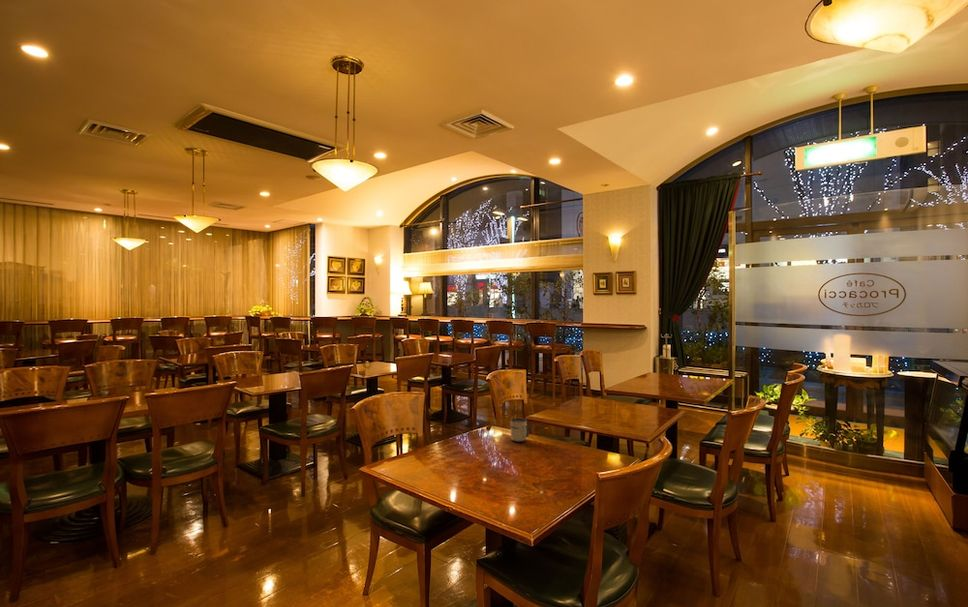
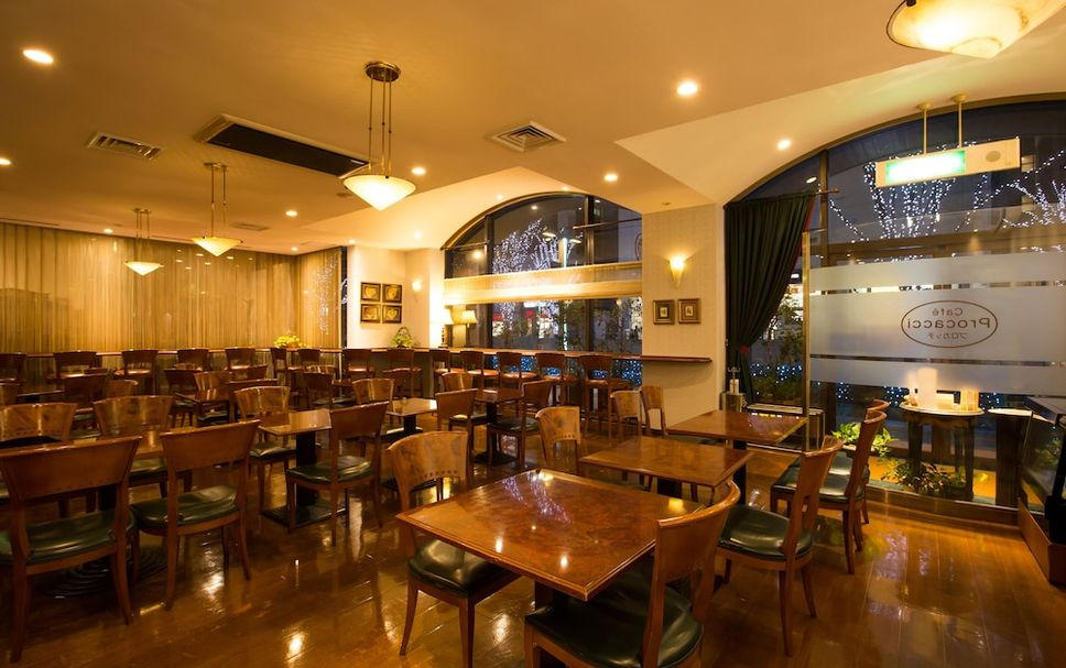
- mug [509,417,531,443]
